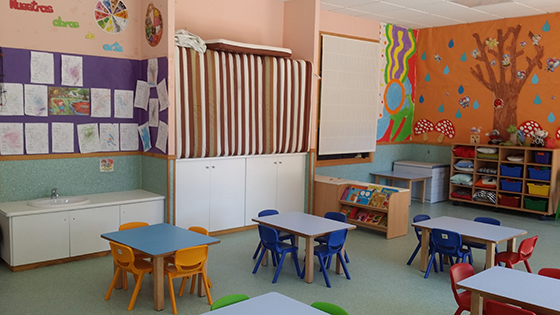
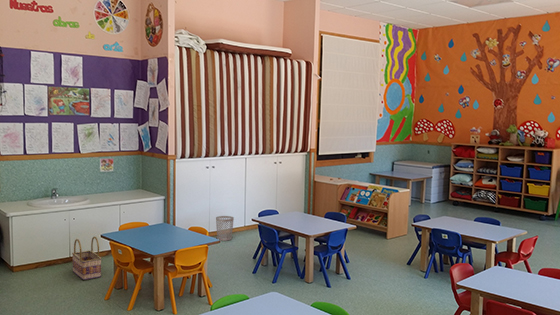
+ basket [71,236,103,281]
+ wastebasket [215,215,235,242]
